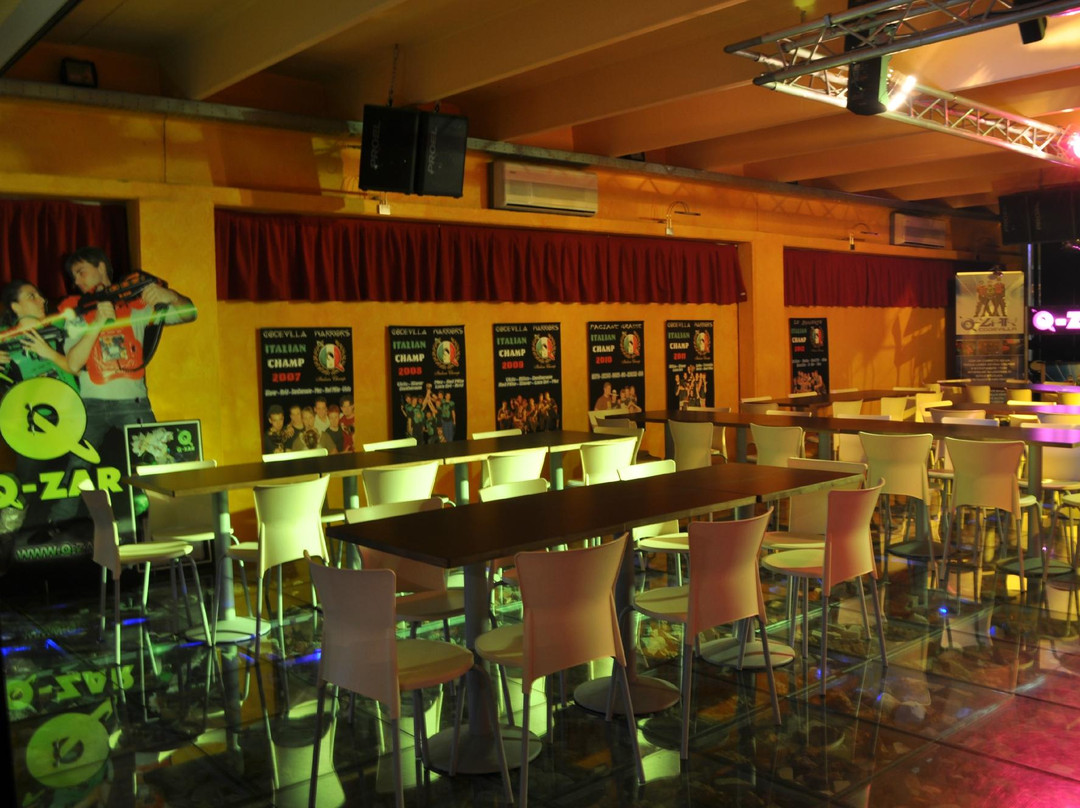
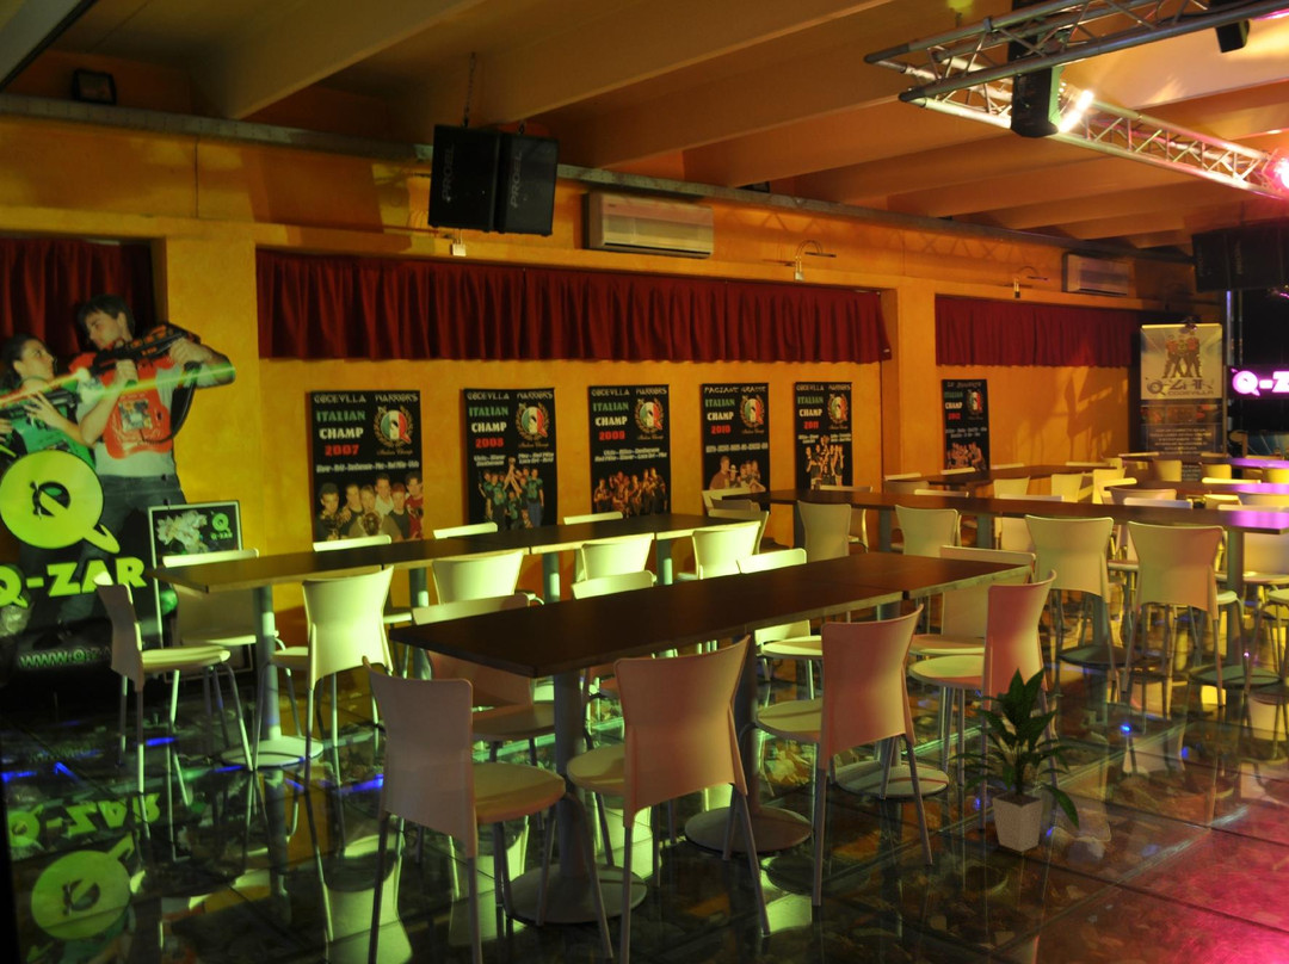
+ indoor plant [944,663,1085,853]
